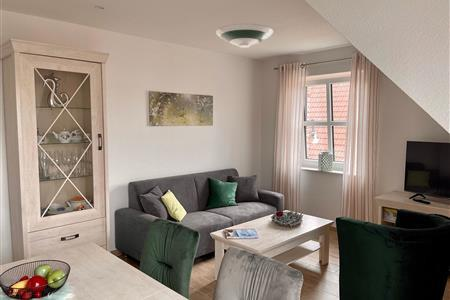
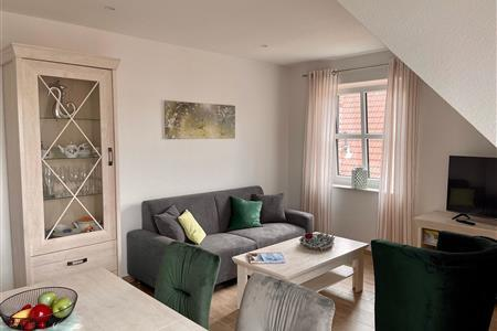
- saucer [215,23,274,49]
